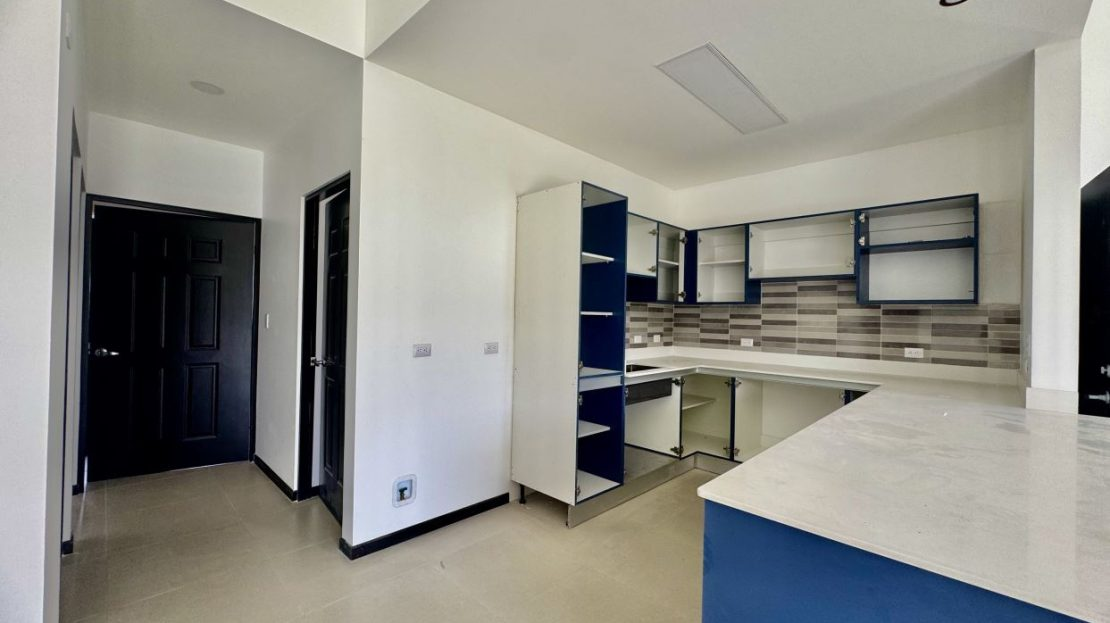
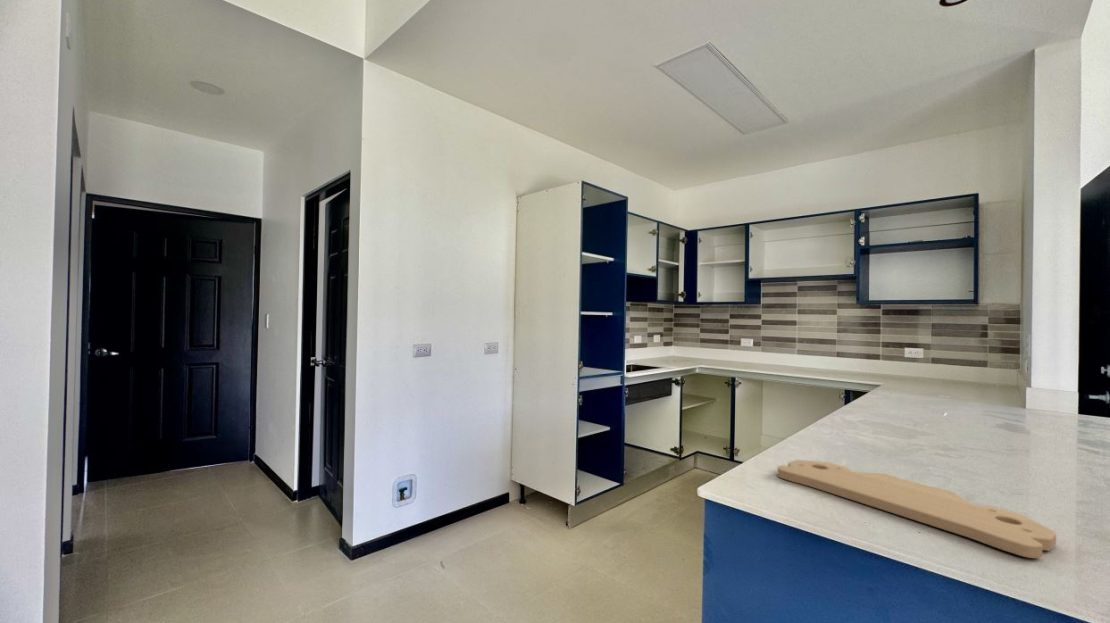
+ cutting board [777,459,1057,559]
